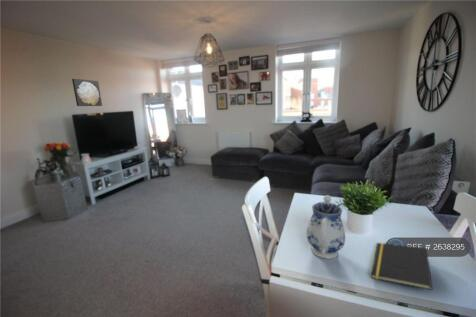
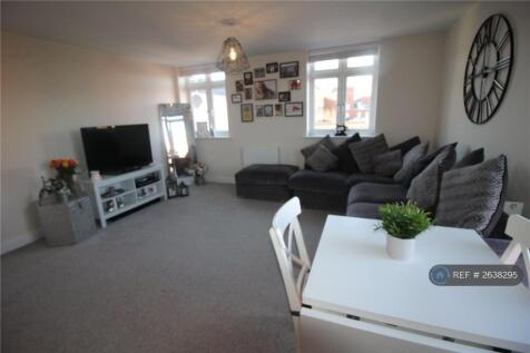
- wall art [71,78,103,107]
- teapot [306,194,346,260]
- notepad [370,242,433,291]
